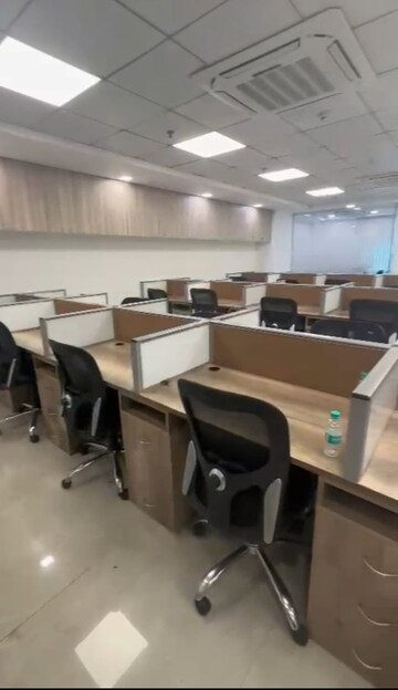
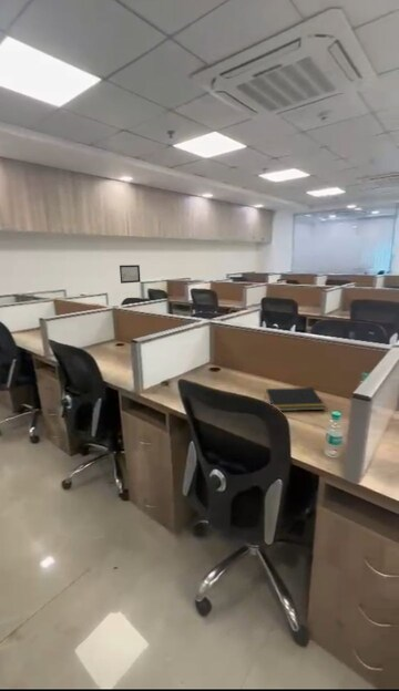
+ wall art [119,264,142,285]
+ notepad [264,386,326,412]
